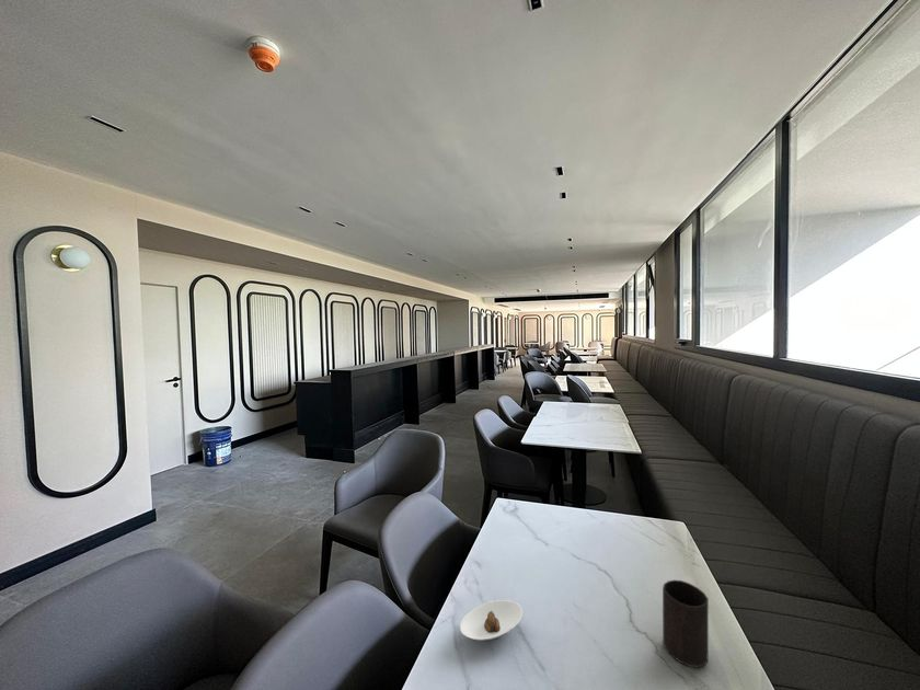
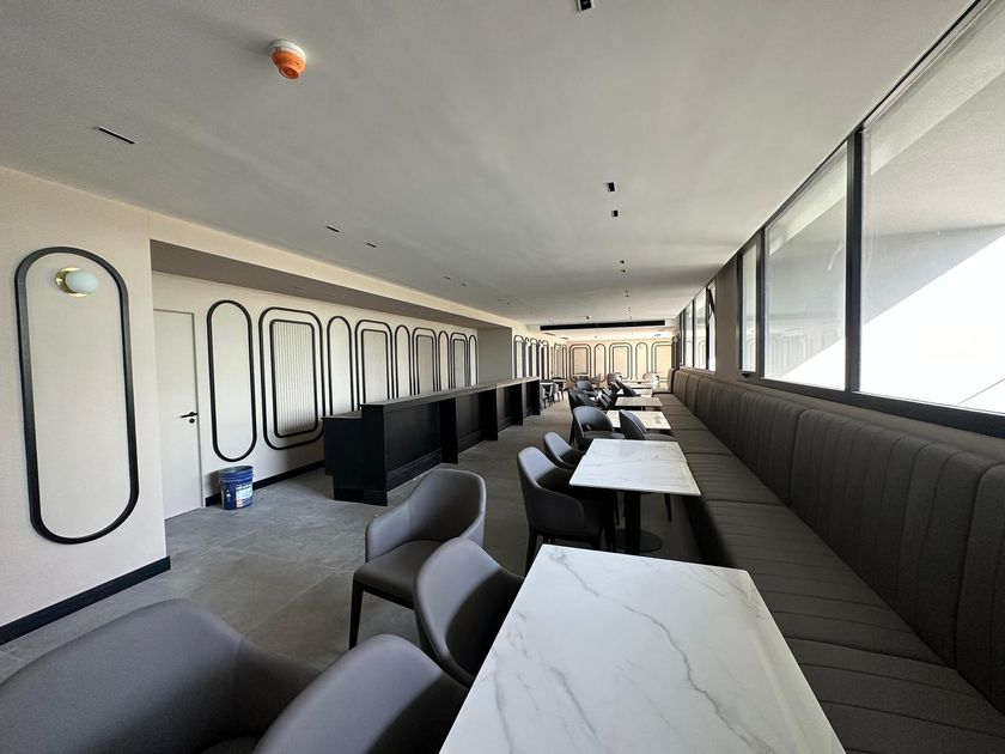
- saucer [459,599,524,642]
- cup [662,579,710,668]
